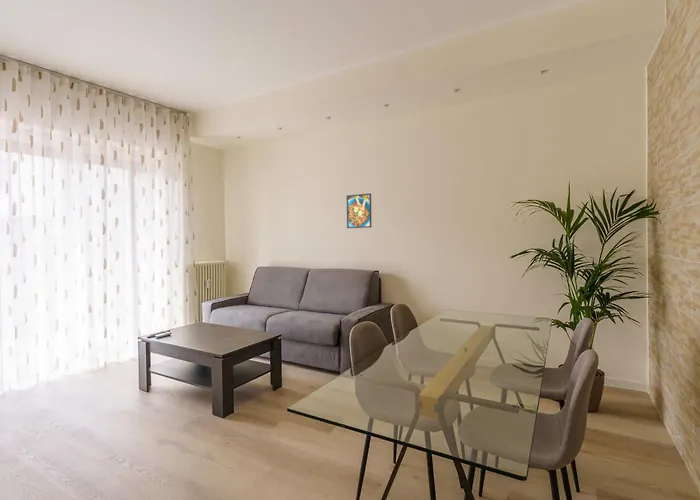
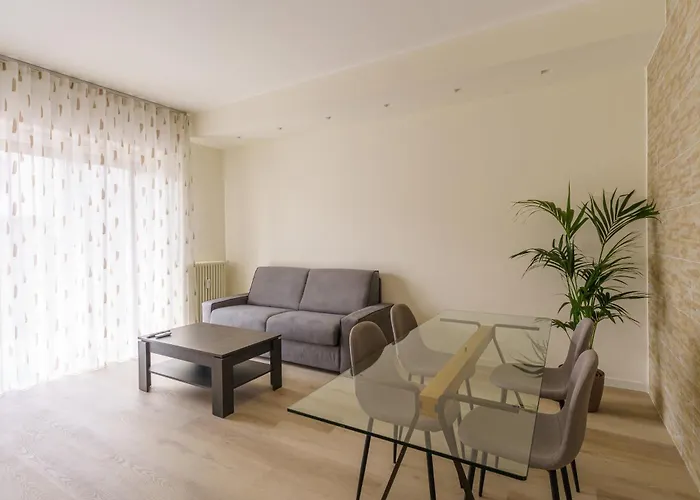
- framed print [346,193,373,229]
